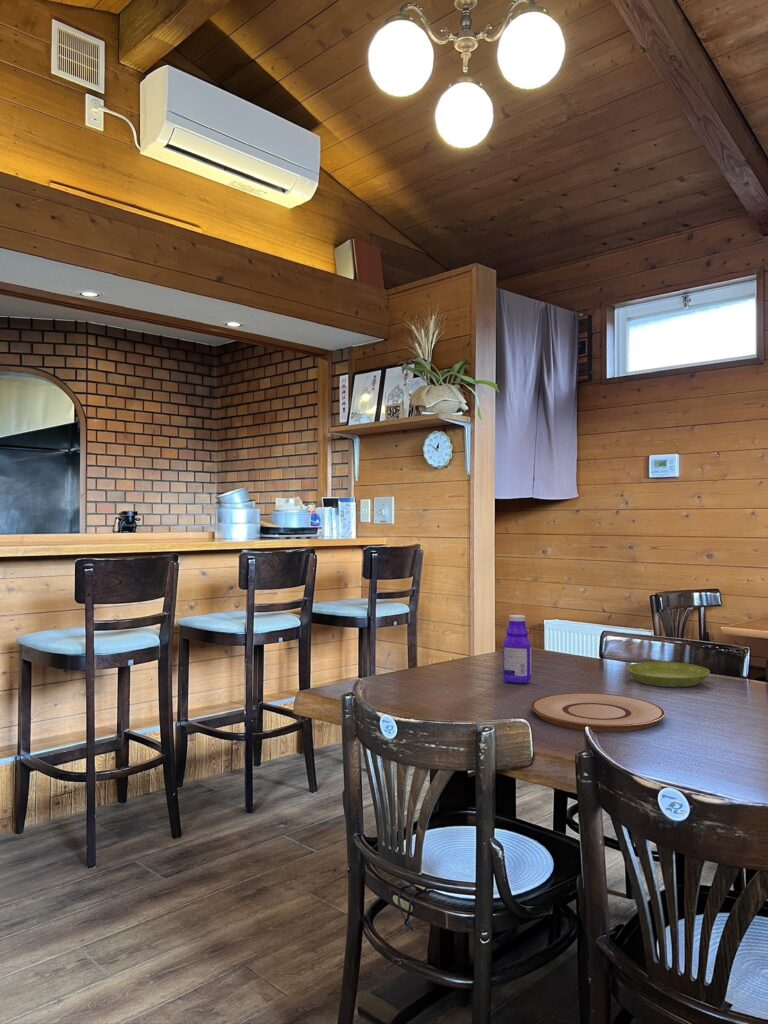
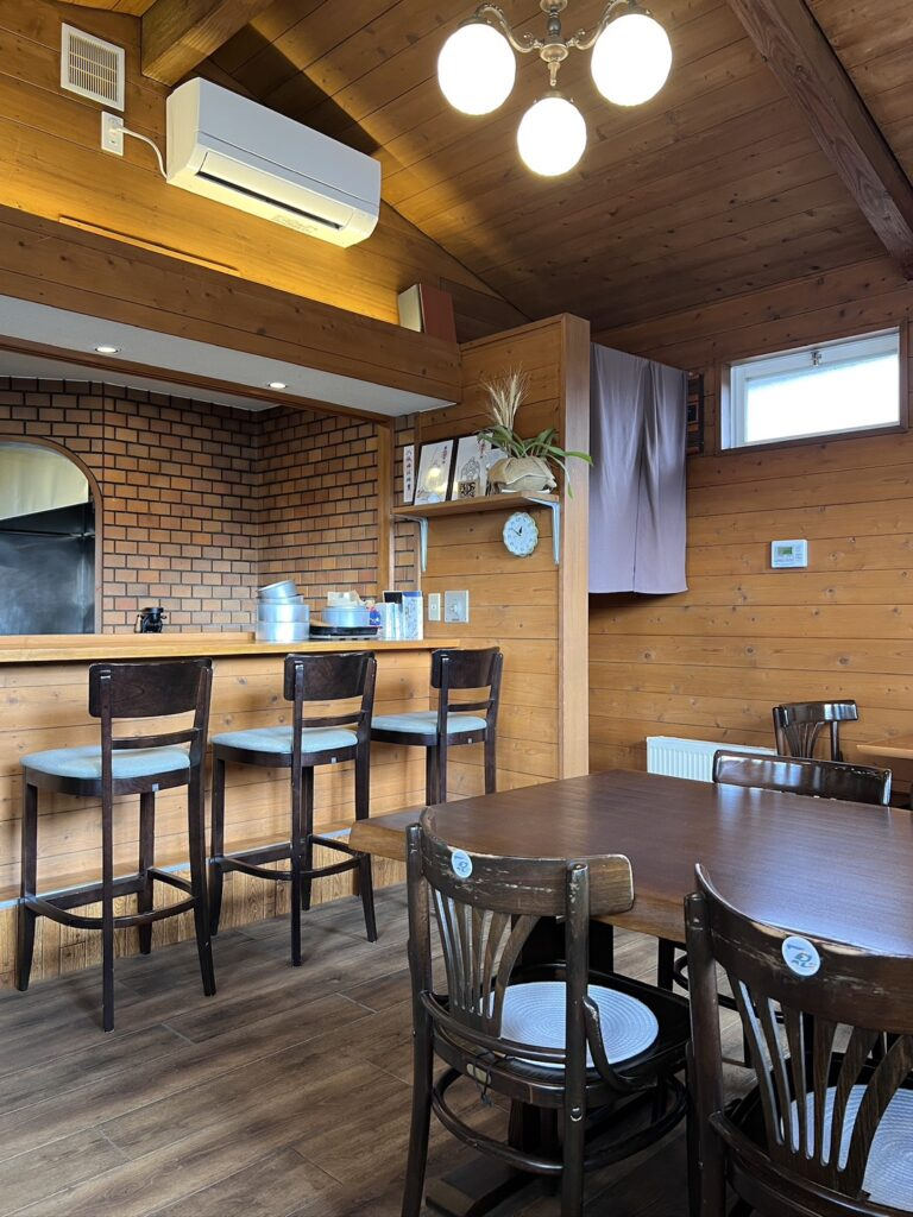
- plate [529,692,666,732]
- saucer [625,661,711,688]
- bottle [502,614,532,684]
